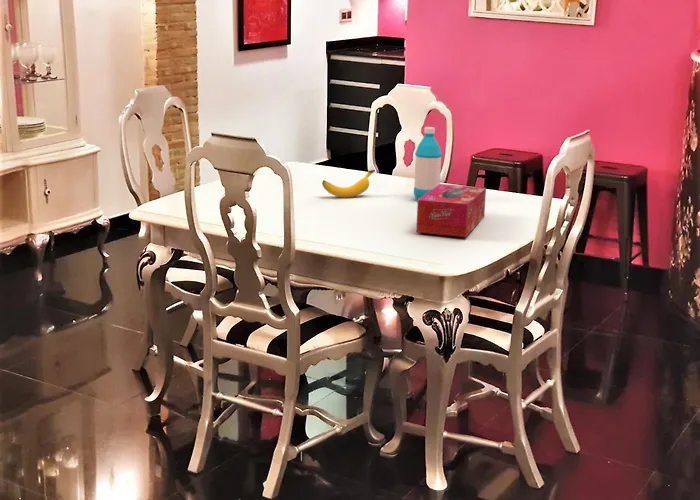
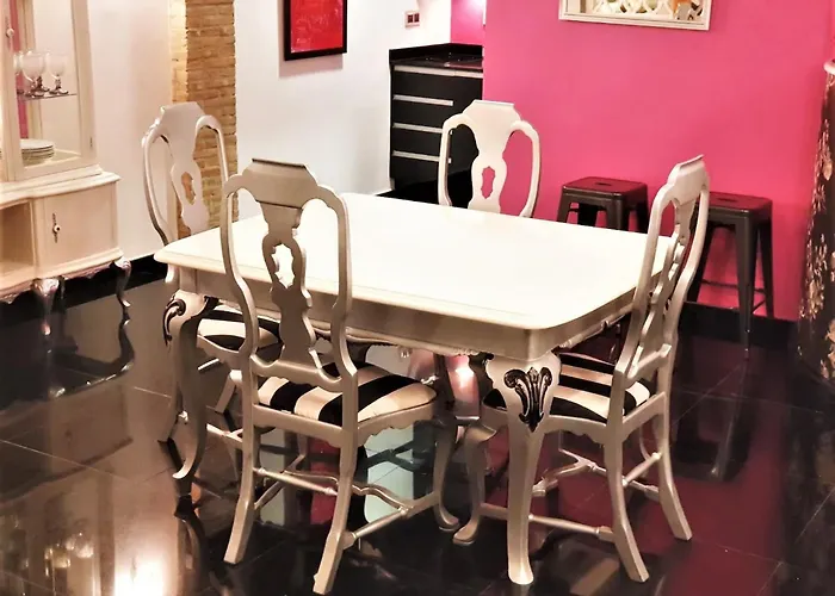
- tissue box [415,183,487,238]
- banana [321,169,376,198]
- water bottle [413,126,443,200]
